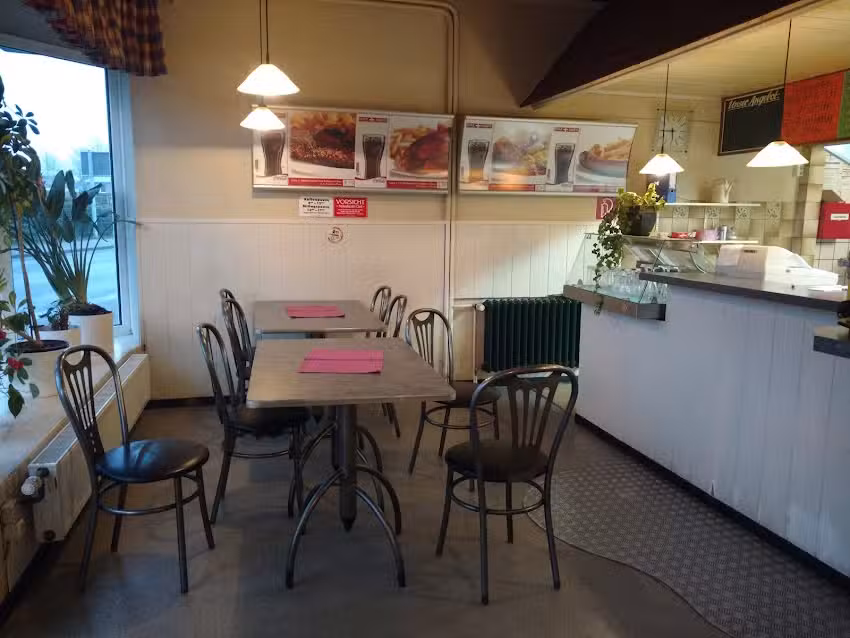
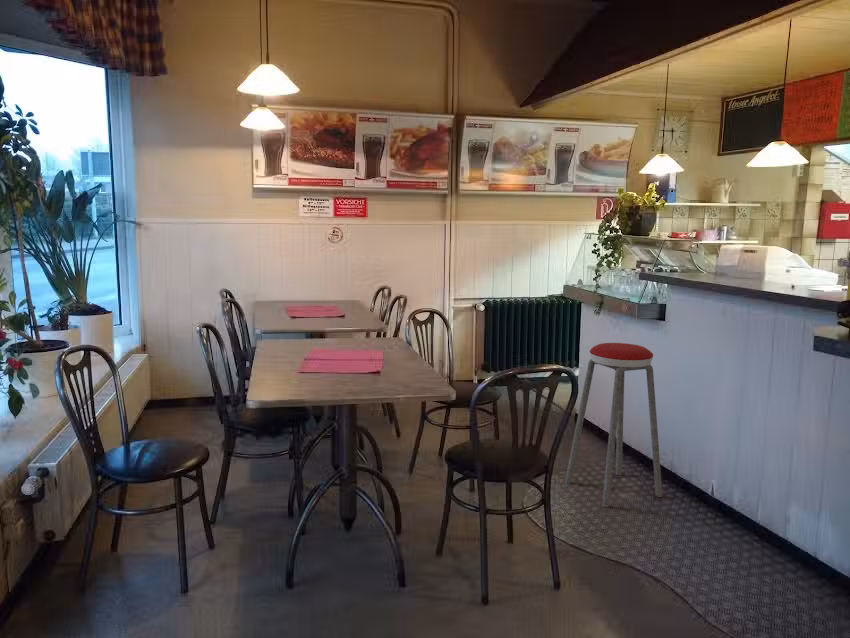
+ music stool [564,342,663,508]
